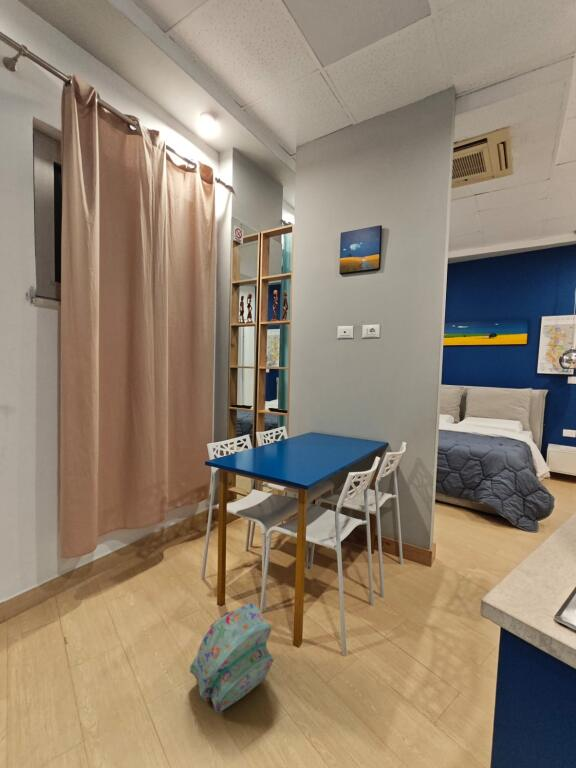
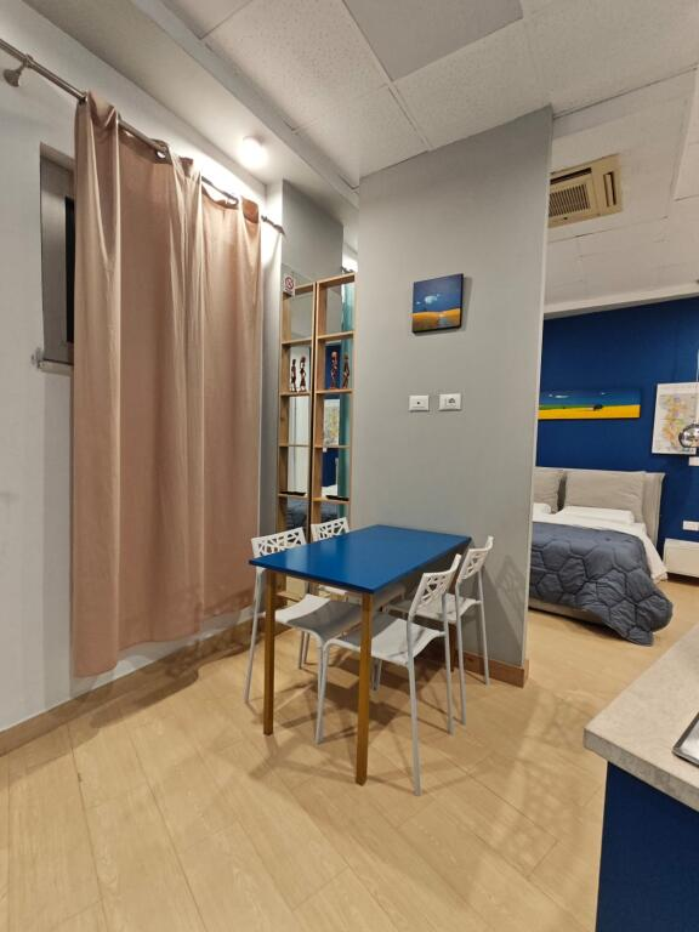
- backpack [189,602,274,714]
